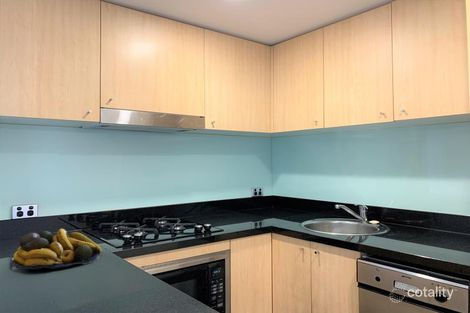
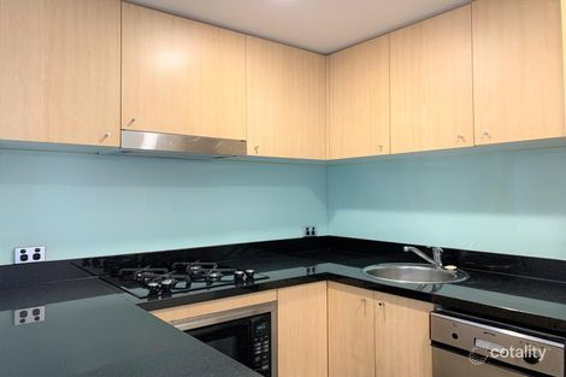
- fruit bowl [9,228,103,270]
